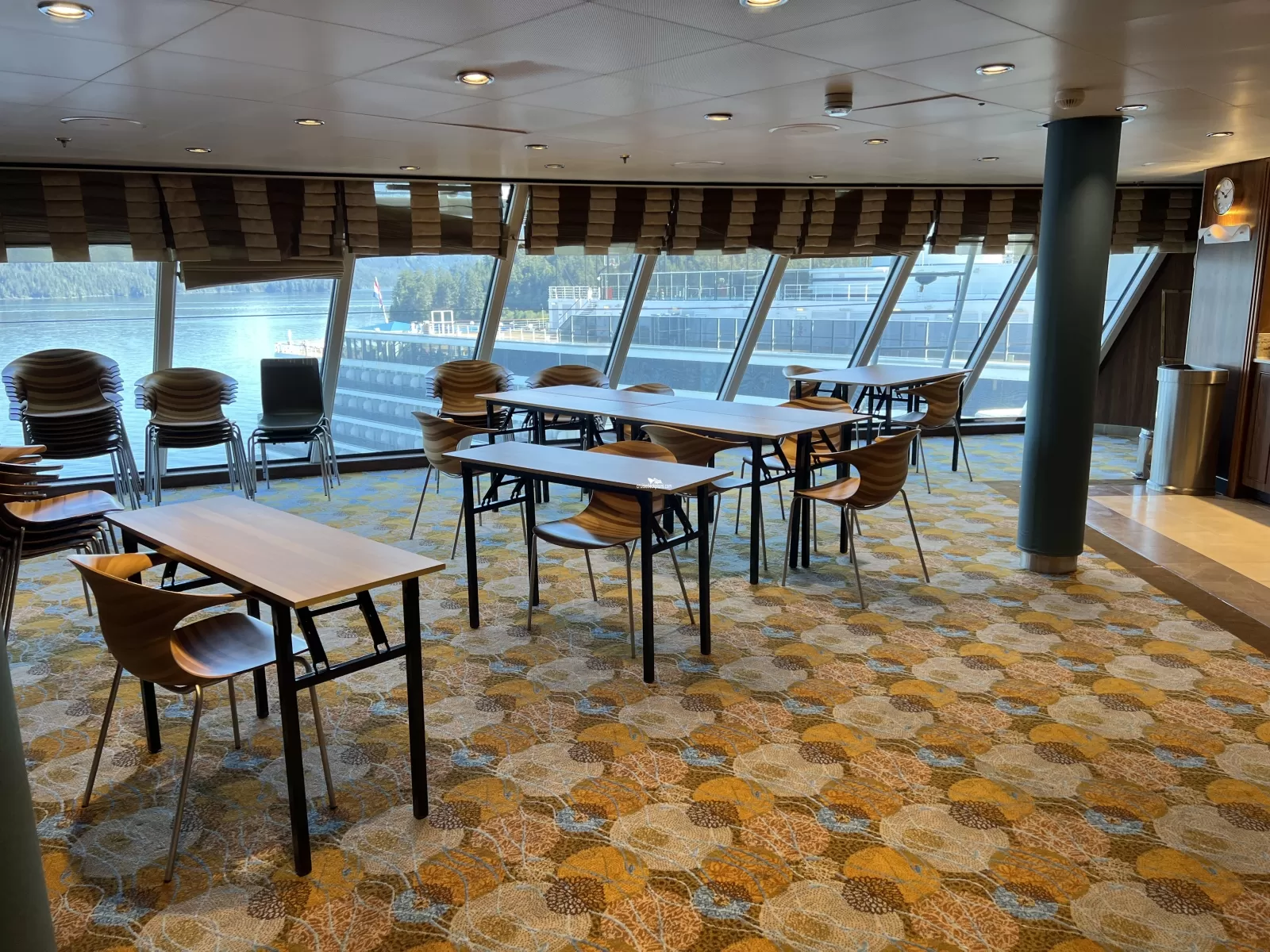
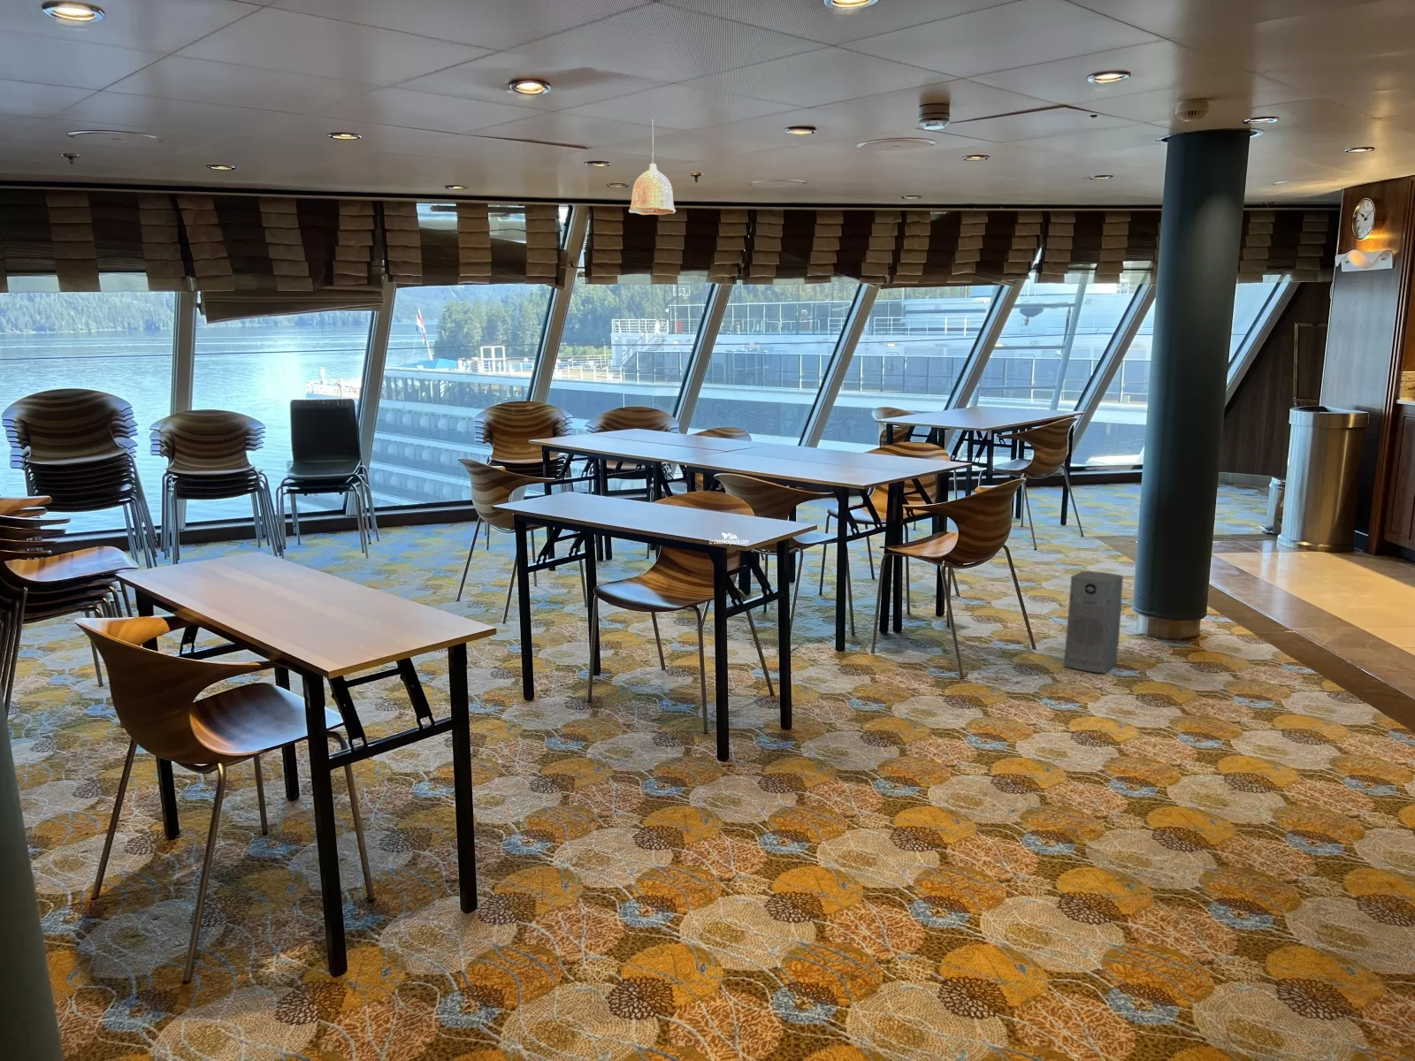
+ air purifier [1063,571,1124,674]
+ pendant lamp [628,118,676,216]
